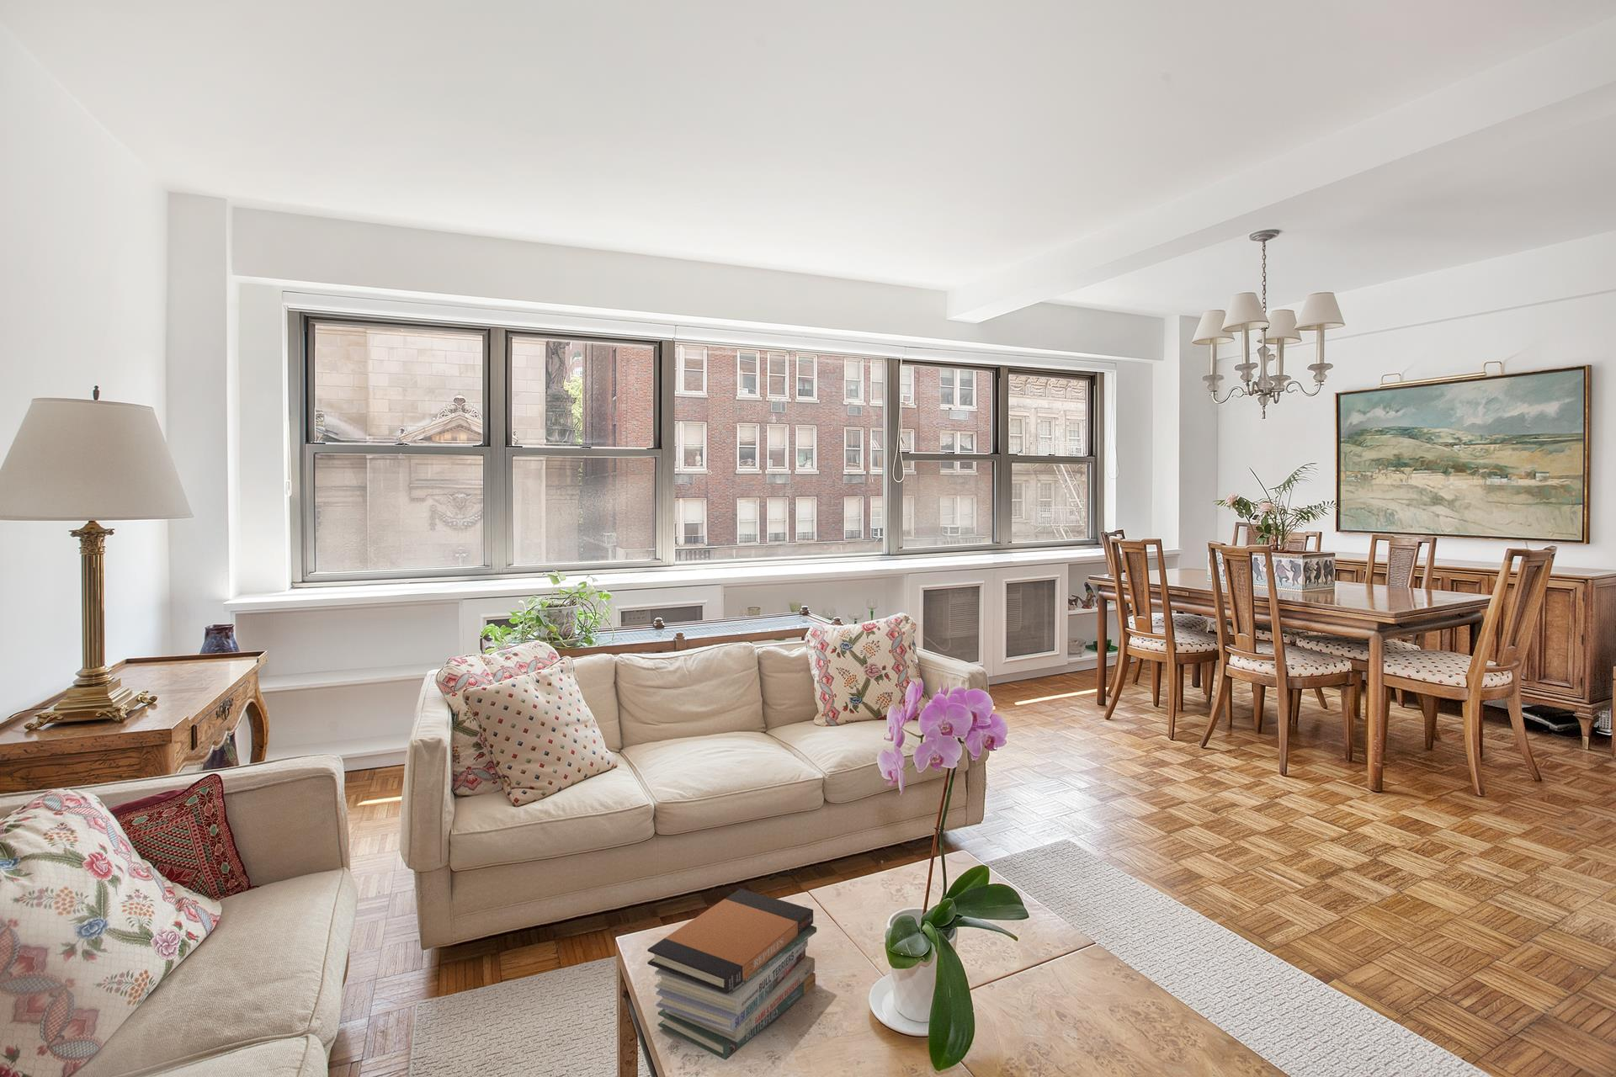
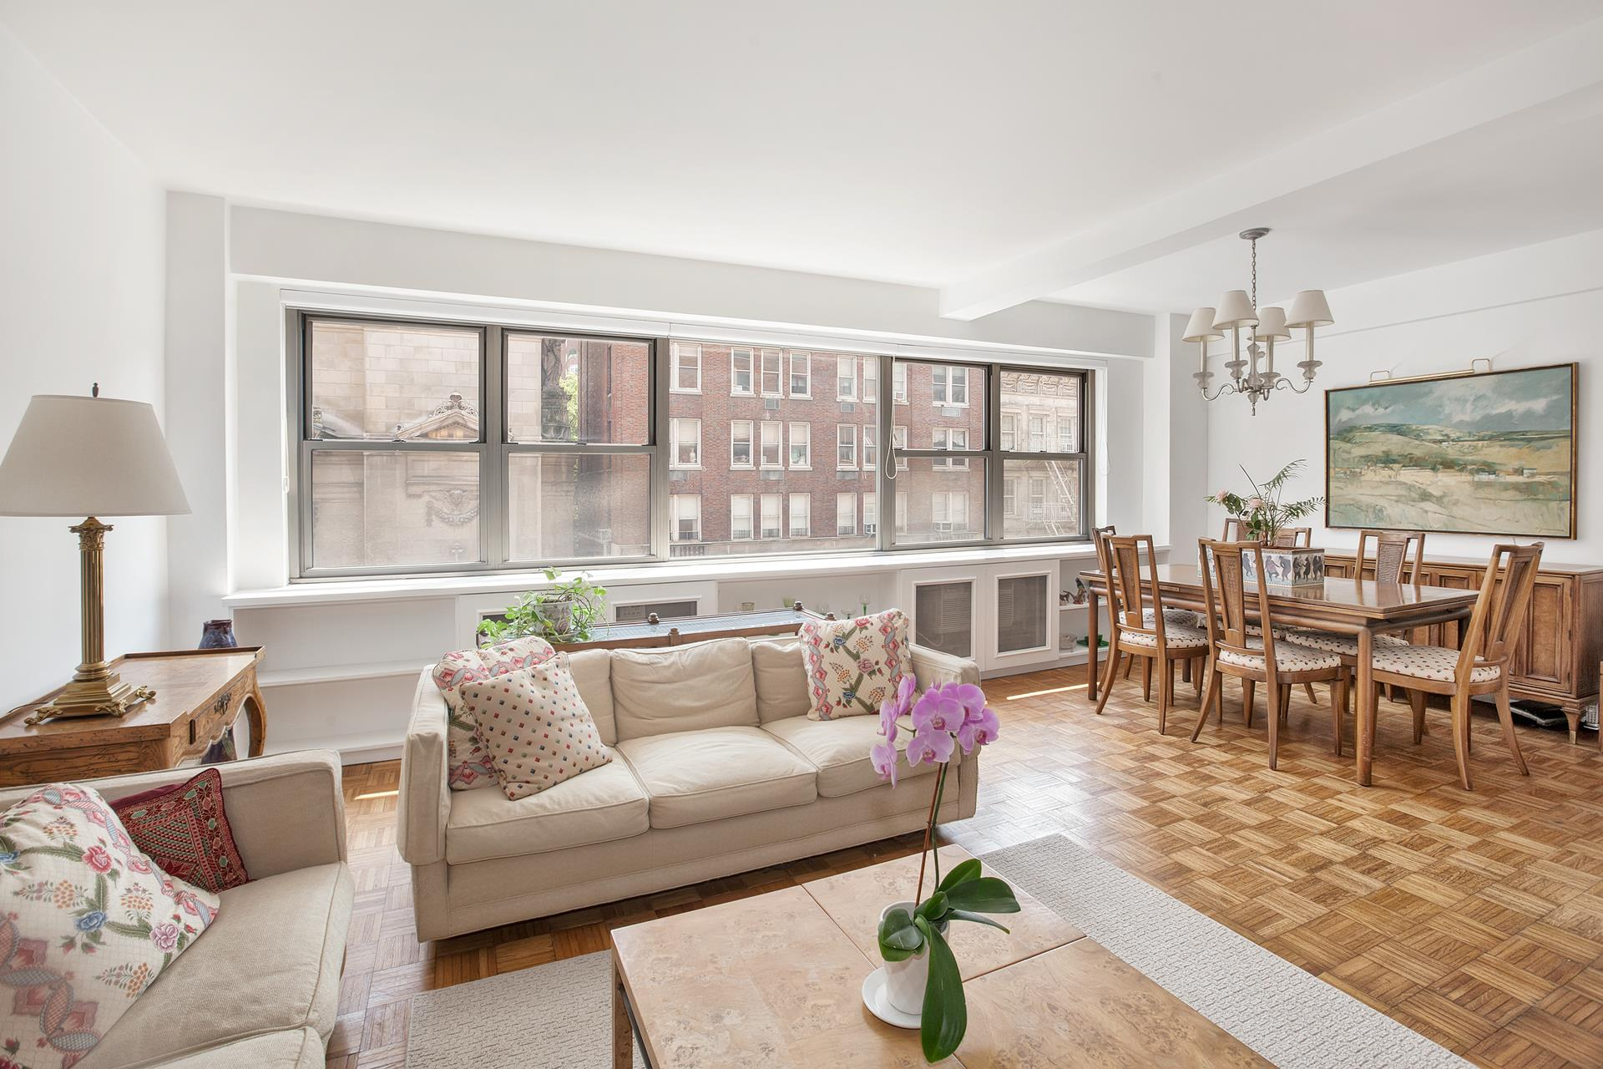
- book stack [647,887,818,1061]
